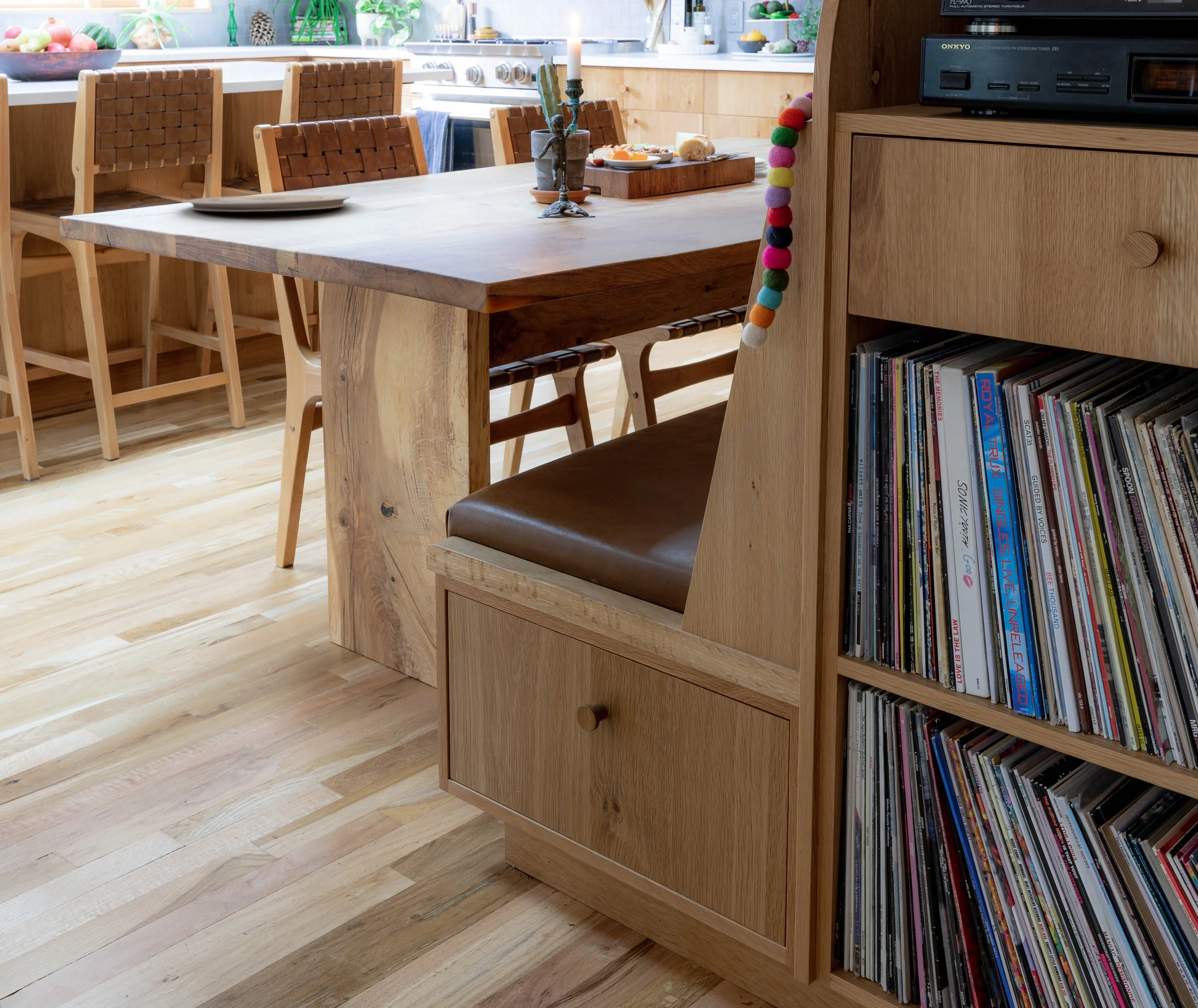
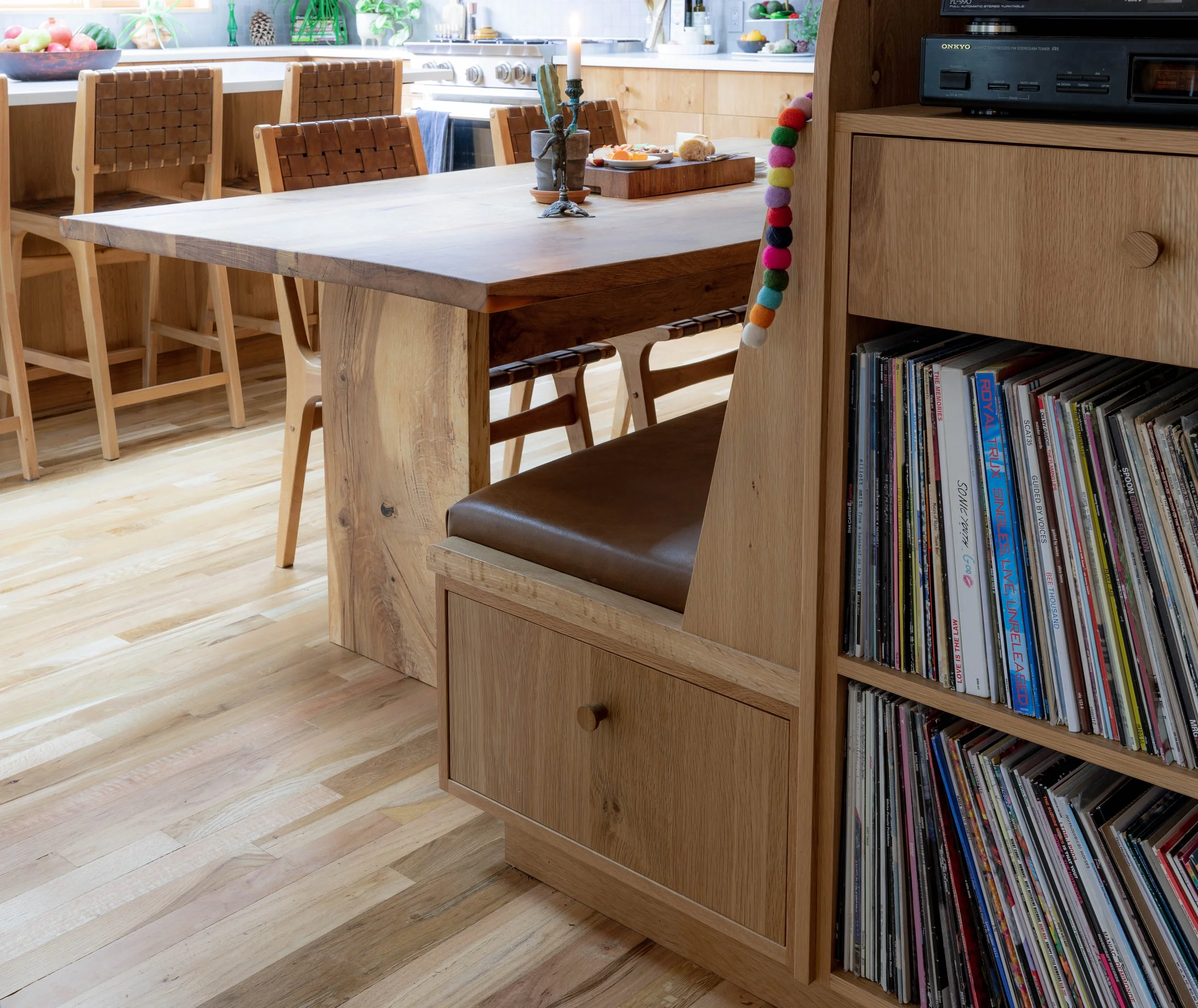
- plate [182,195,351,212]
